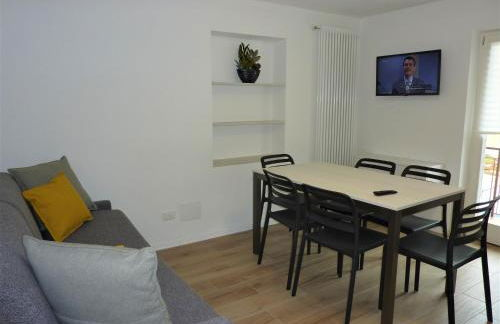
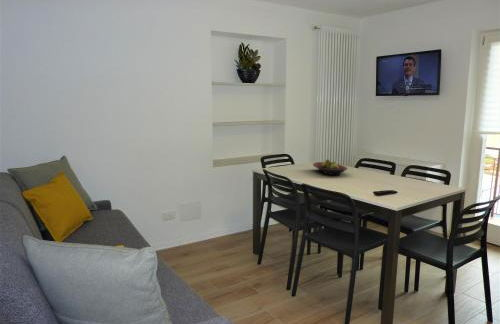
+ fruit bowl [312,158,349,176]
